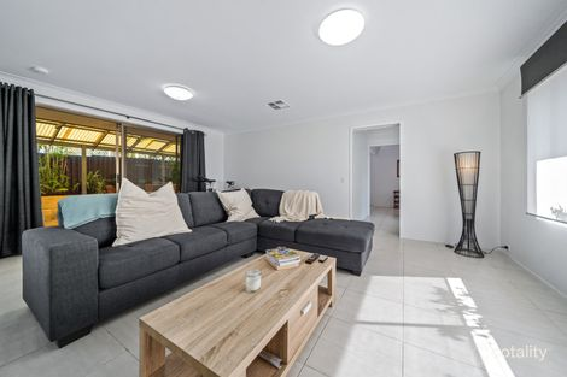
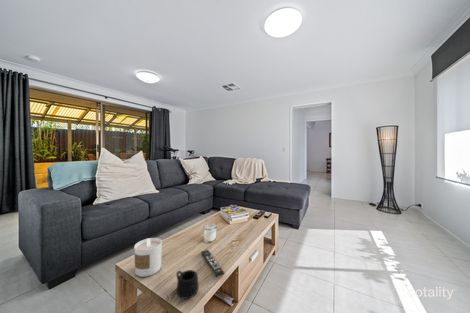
+ remote control [200,249,225,278]
+ candle [133,237,163,278]
+ mug [176,269,200,300]
